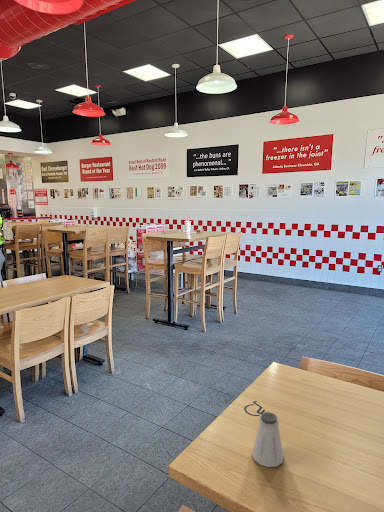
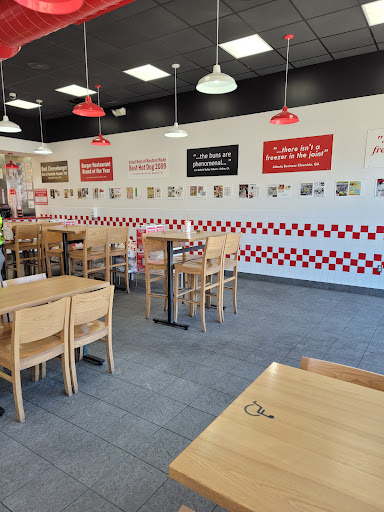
- saltshaker [251,411,284,468]
